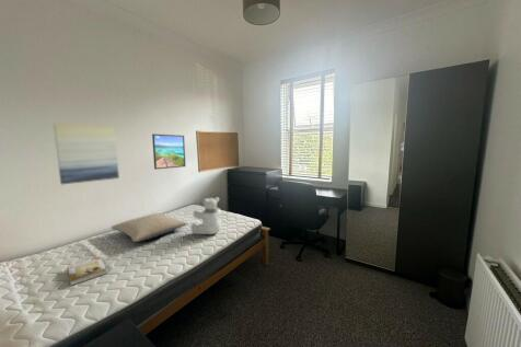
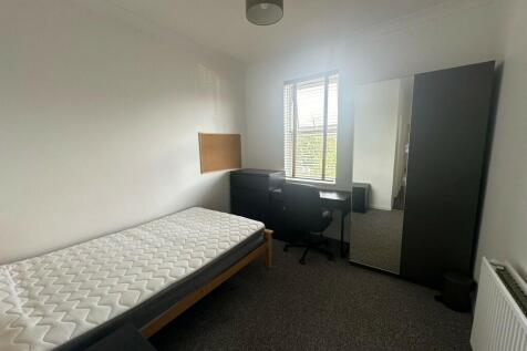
- book [67,256,108,287]
- pillow [109,212,188,243]
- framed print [151,132,187,171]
- teddy bear [189,196,222,235]
- wall art [53,123,120,185]
